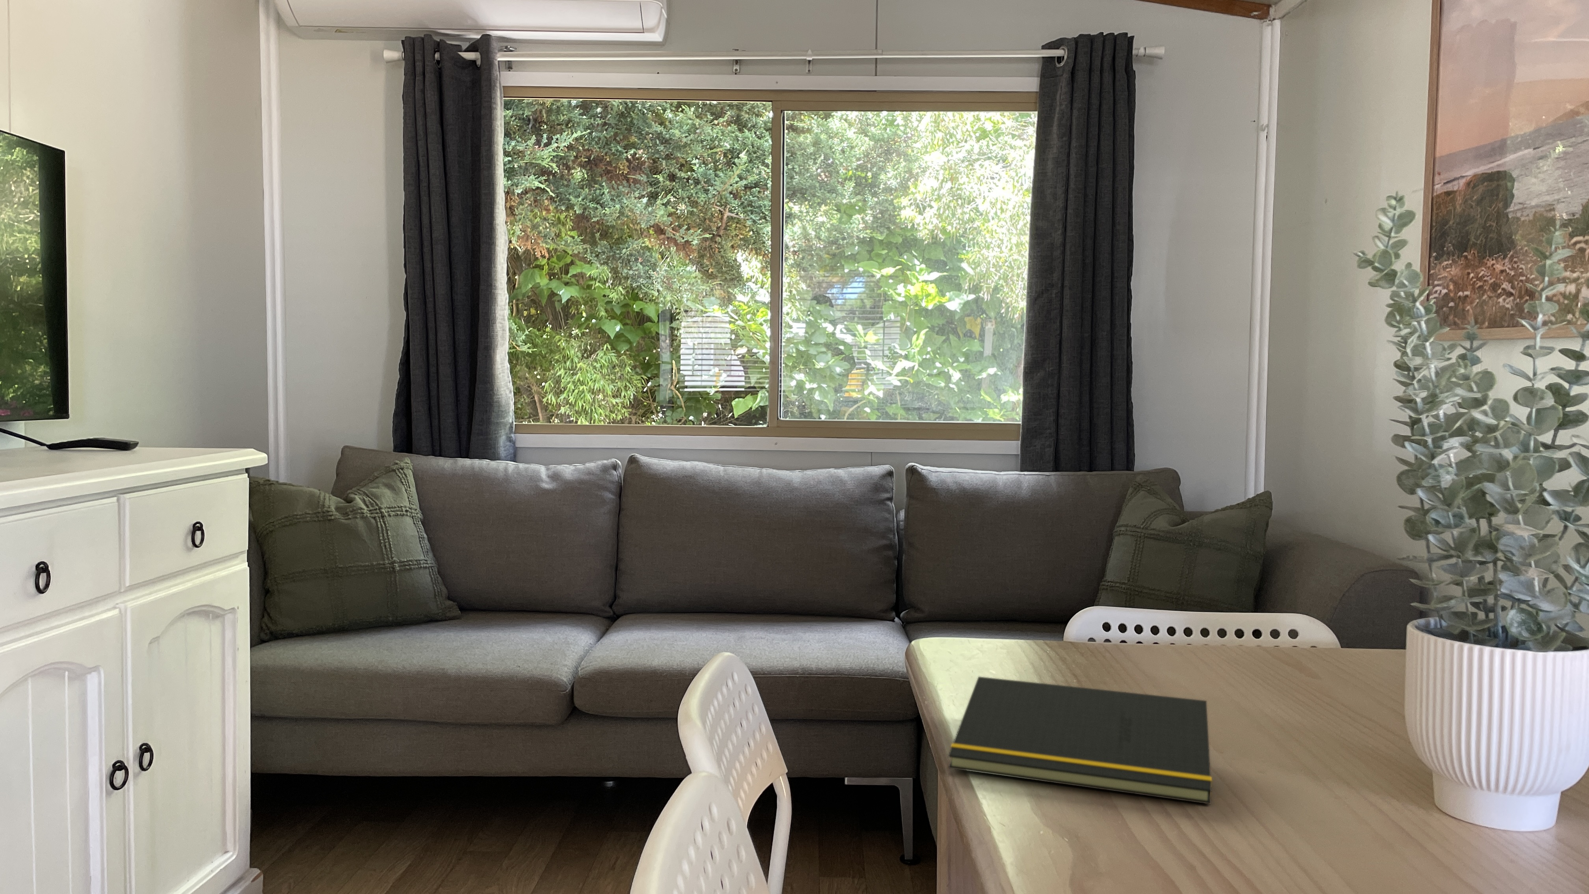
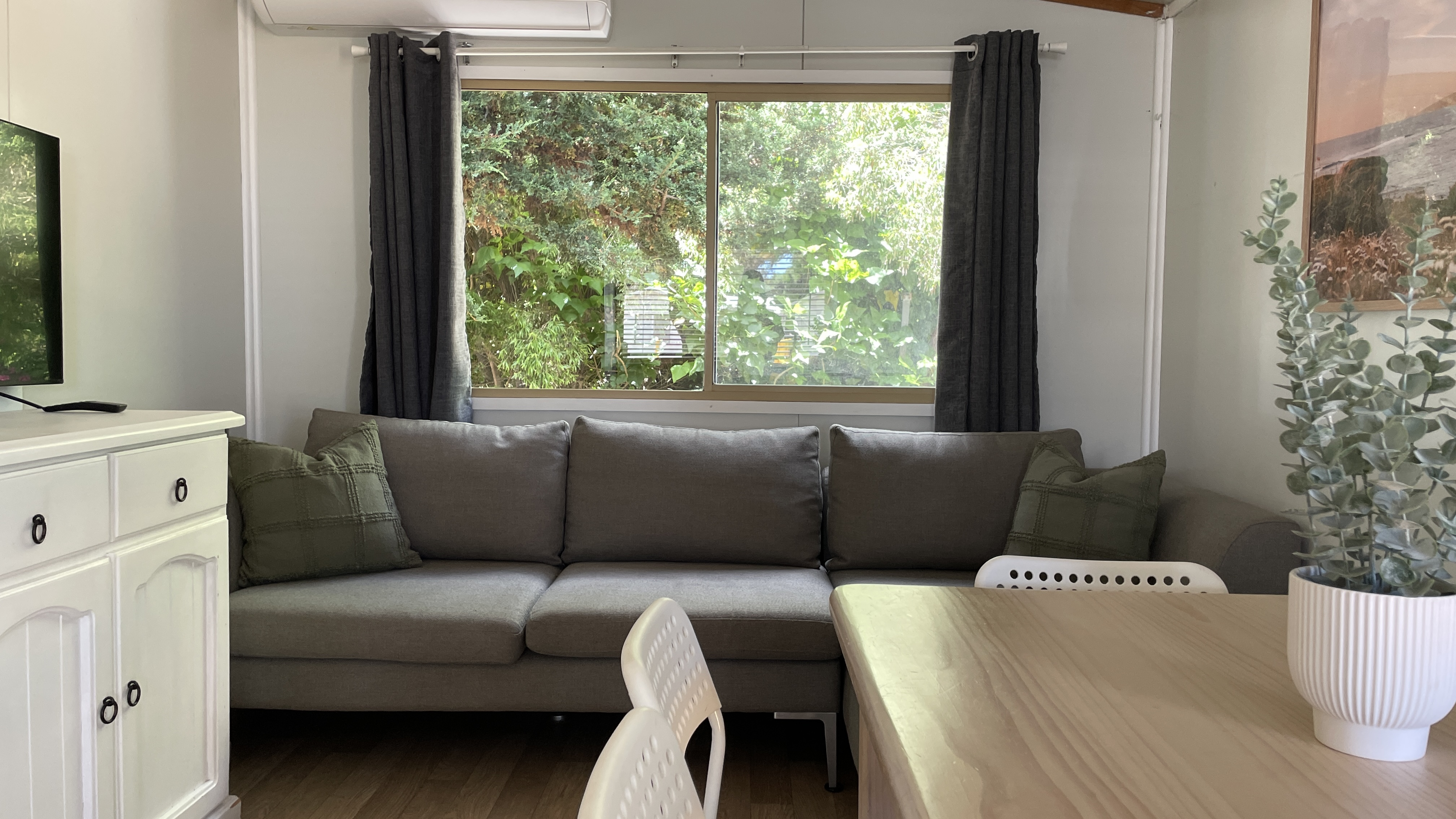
- notepad [947,676,1212,804]
